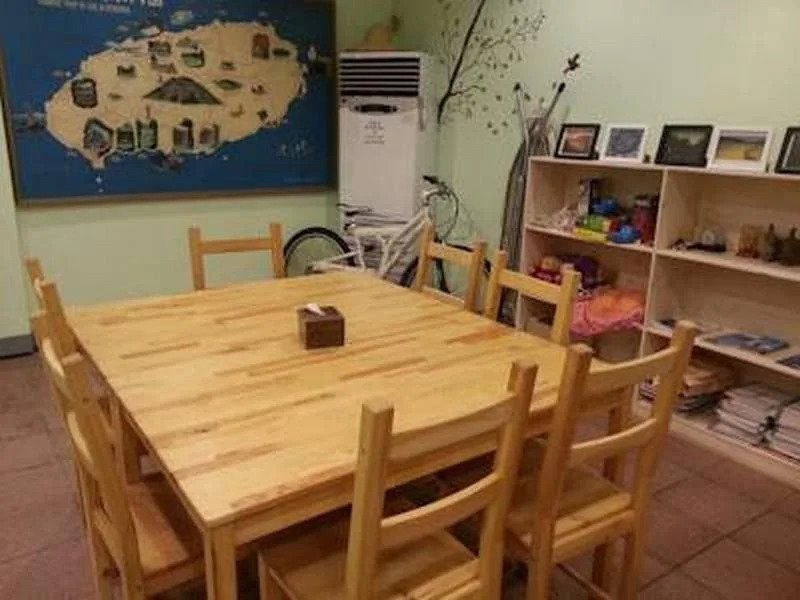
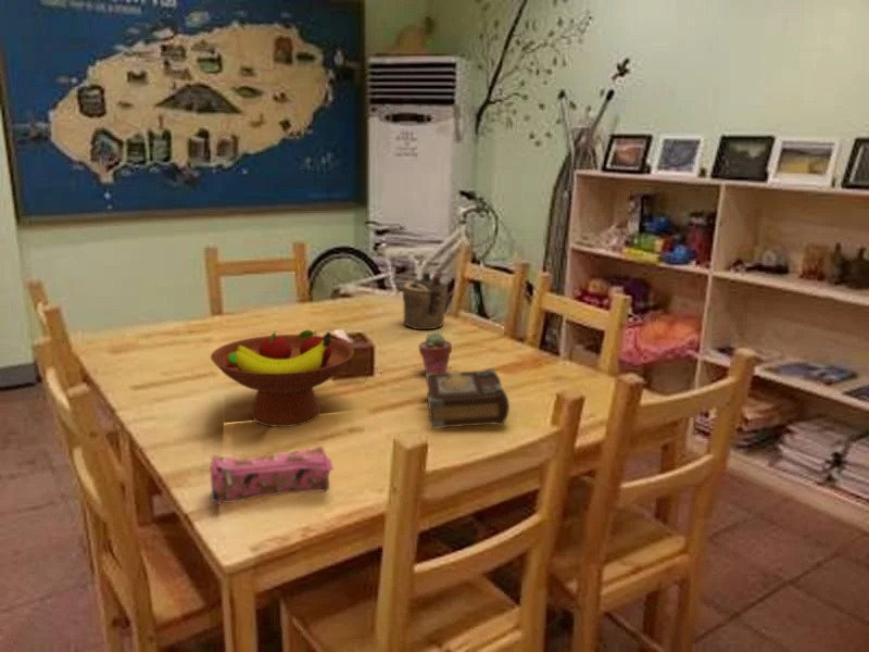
+ potted succulent [418,331,453,375]
+ fruit bowl [210,329,355,428]
+ pencil case [209,444,335,505]
+ book [425,367,511,430]
+ teapot [402,272,450,330]
